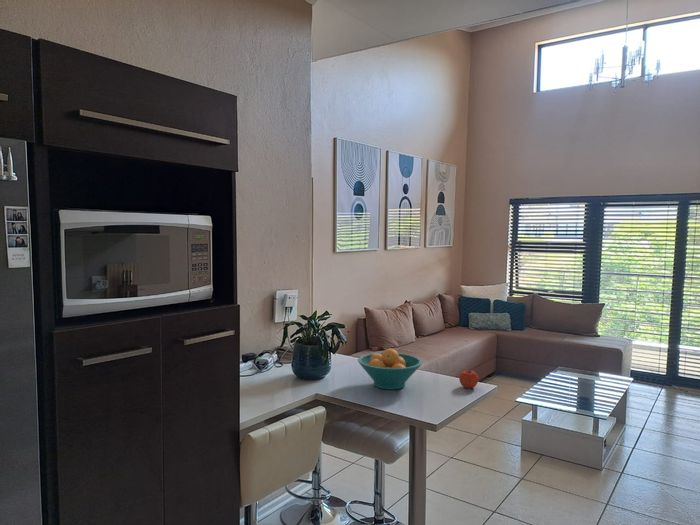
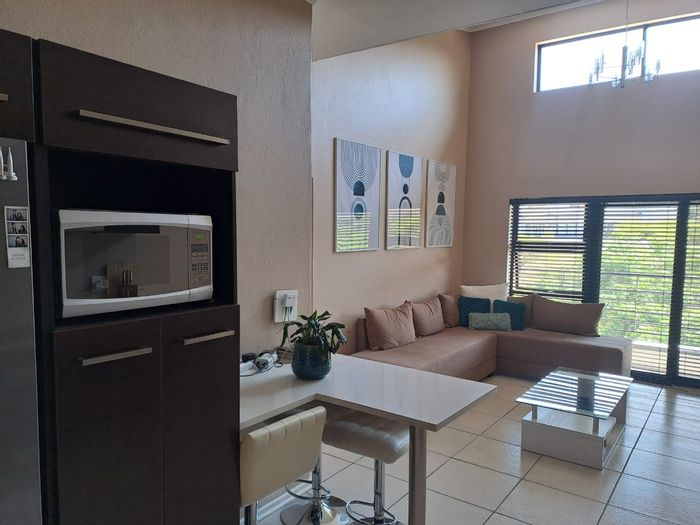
- fruit bowl [357,348,423,390]
- apple [458,368,479,389]
